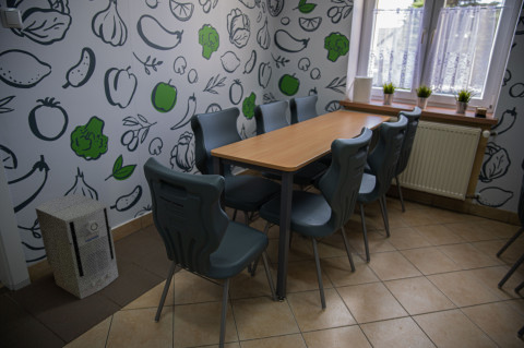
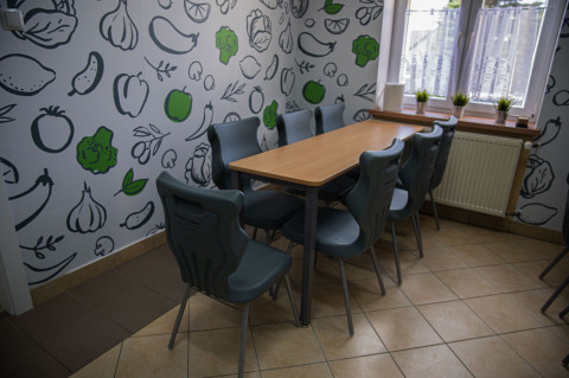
- air purifier [34,193,119,300]
